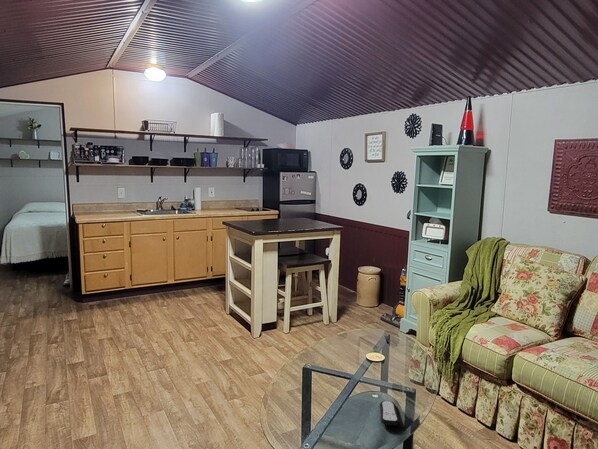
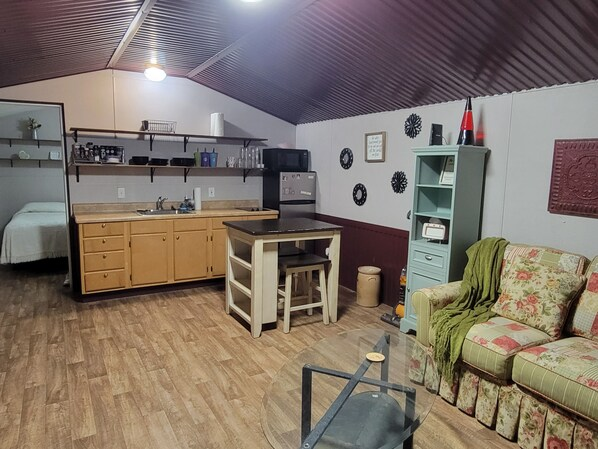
- remote control [379,400,400,426]
